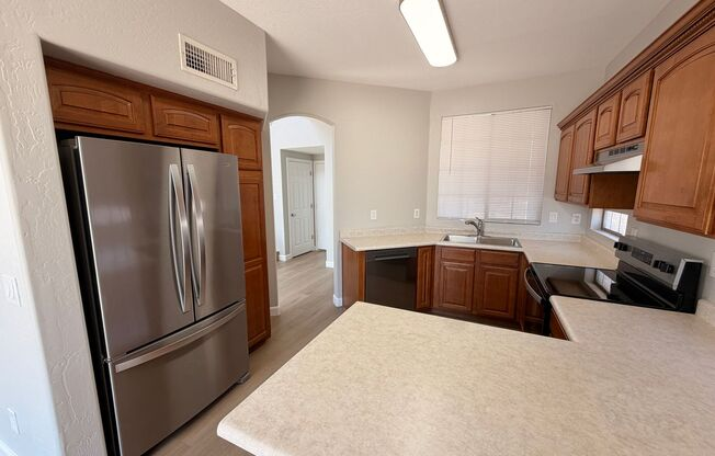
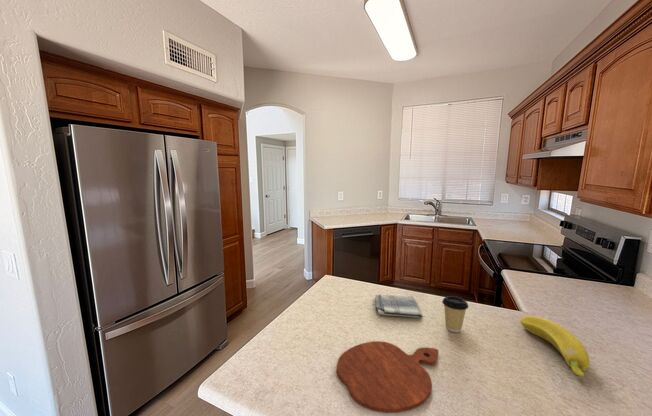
+ fruit [520,315,591,378]
+ dish towel [375,293,424,319]
+ coffee cup [441,295,469,333]
+ cutting board [336,340,440,414]
